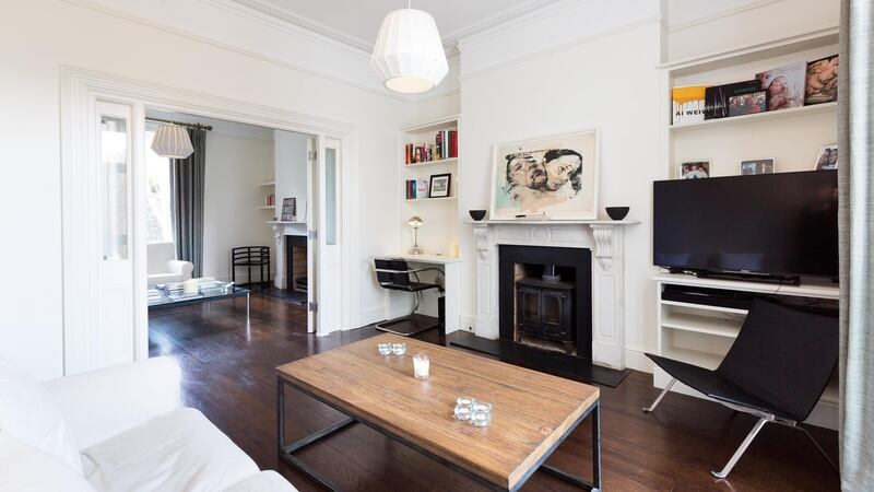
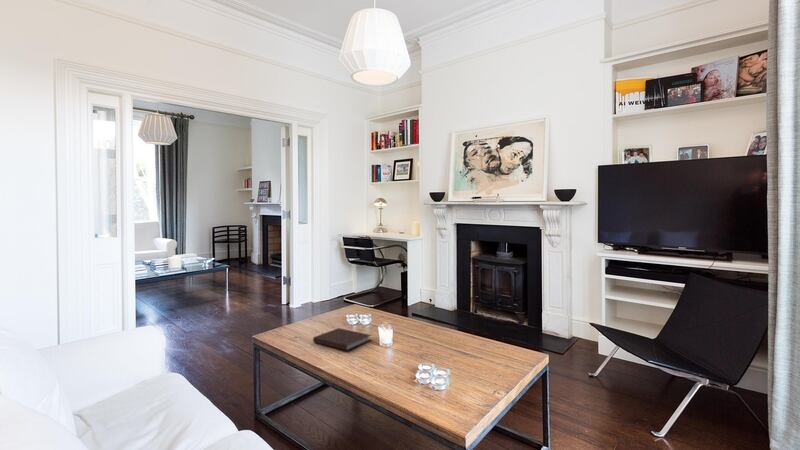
+ notebook [312,327,372,352]
